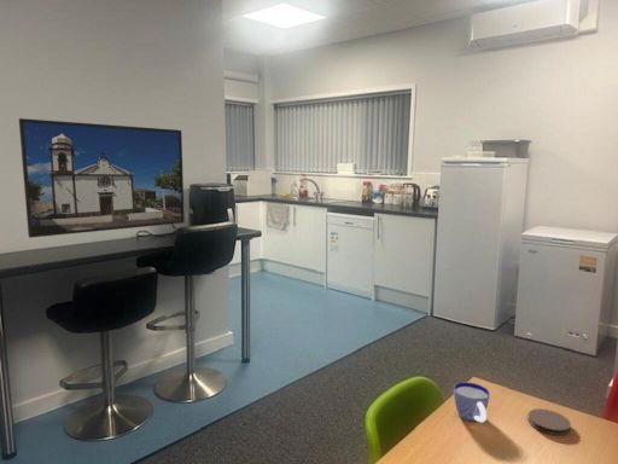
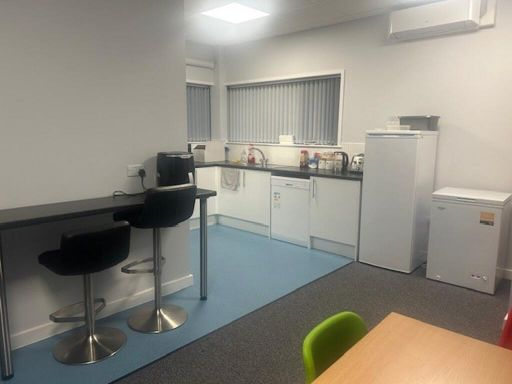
- cup [453,381,491,423]
- coaster [526,407,572,436]
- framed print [18,117,186,239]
